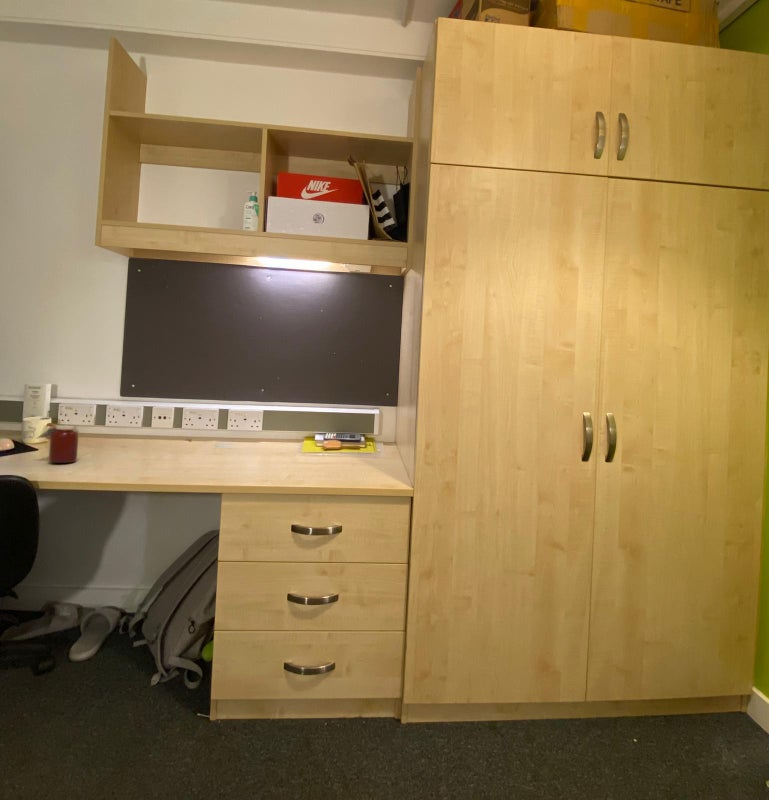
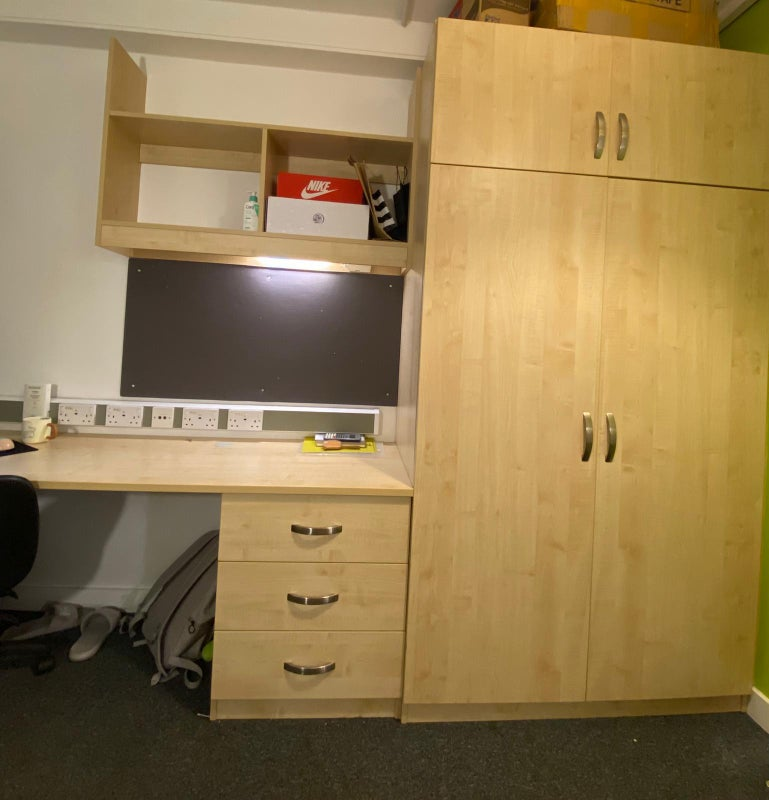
- jar [35,424,79,464]
